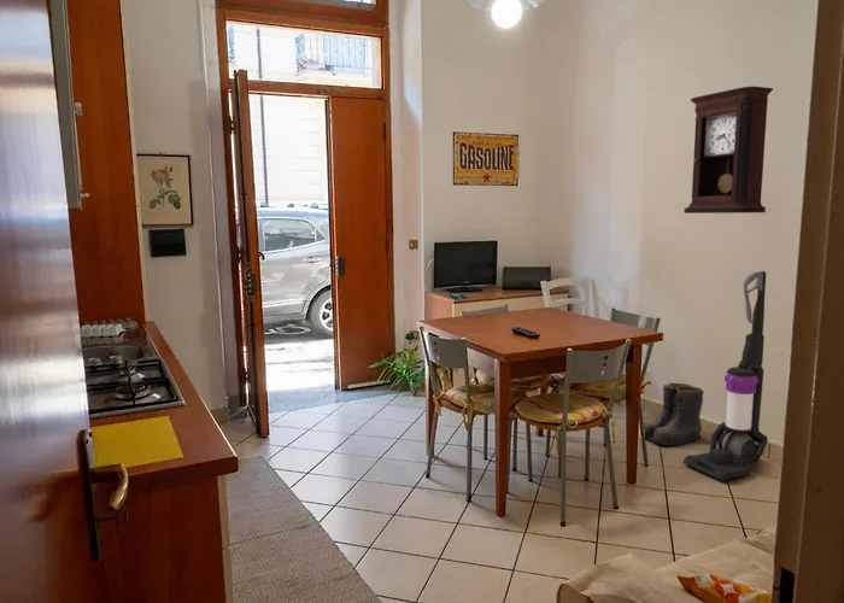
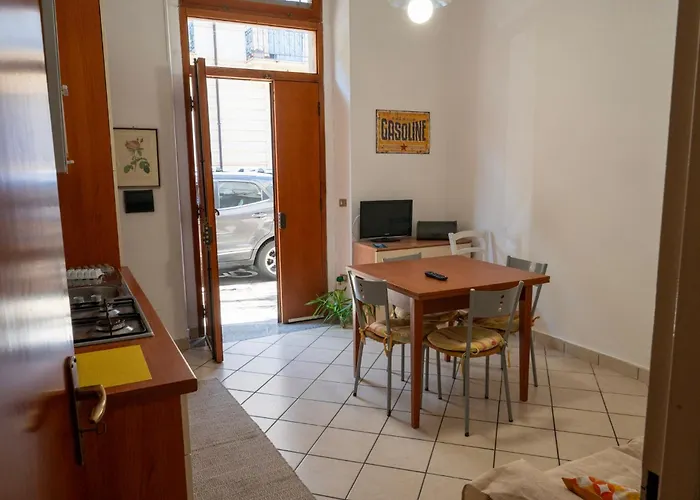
- pendulum clock [682,86,774,215]
- boots [643,382,705,446]
- vacuum cleaner [681,270,769,482]
